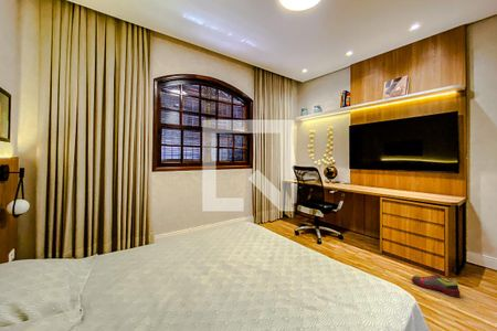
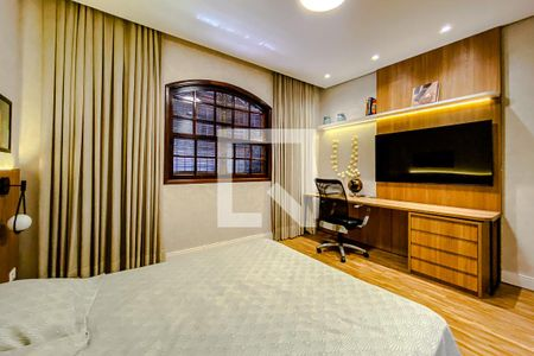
- shoe [411,274,462,298]
